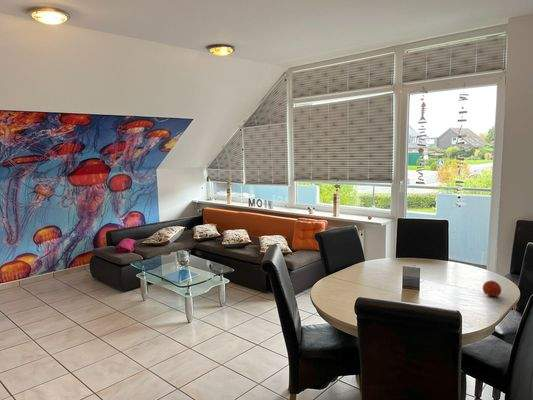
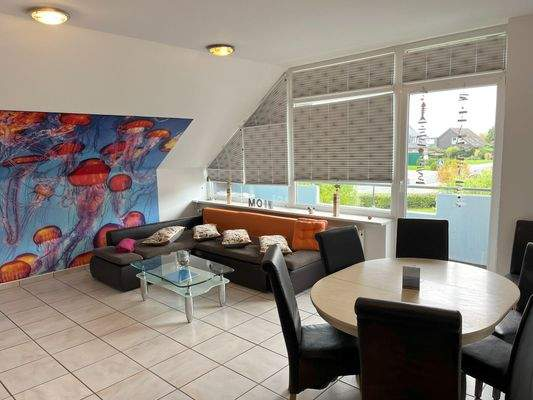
- fruit [482,280,502,298]
